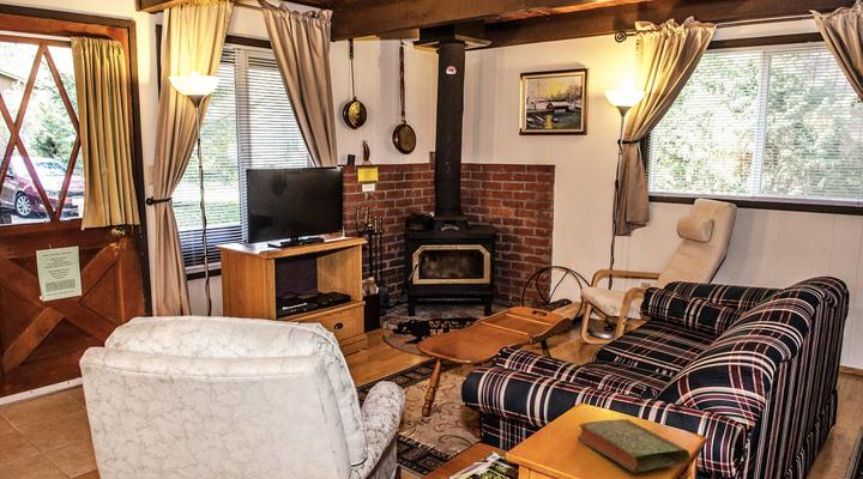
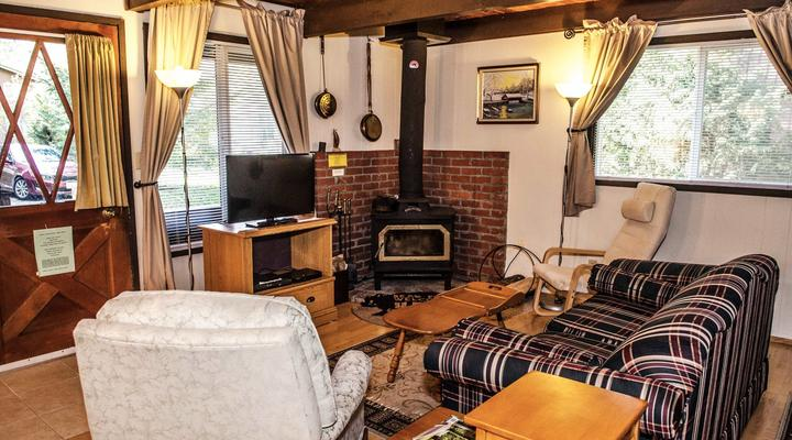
- book [577,418,692,474]
